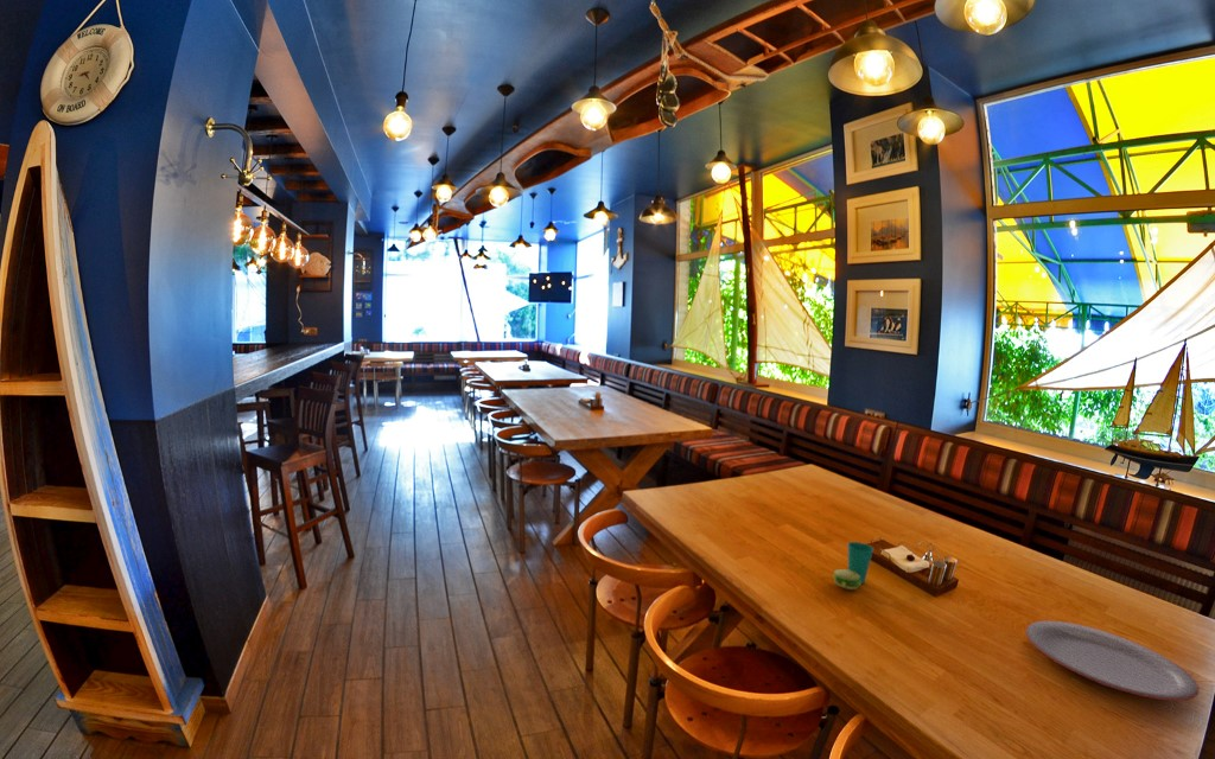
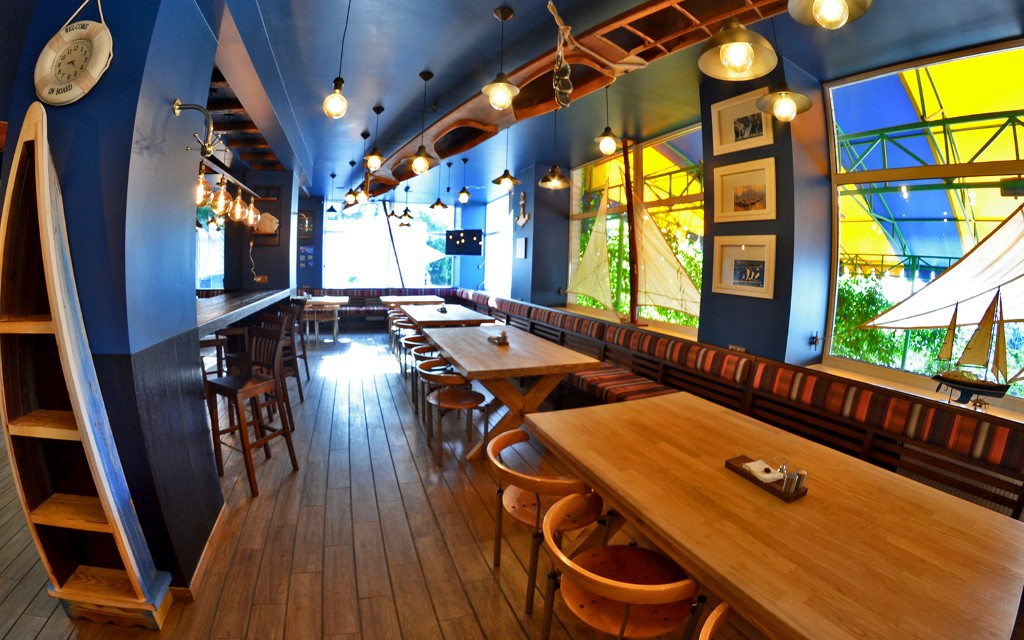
- plate [1025,619,1200,702]
- cup [832,541,874,591]
